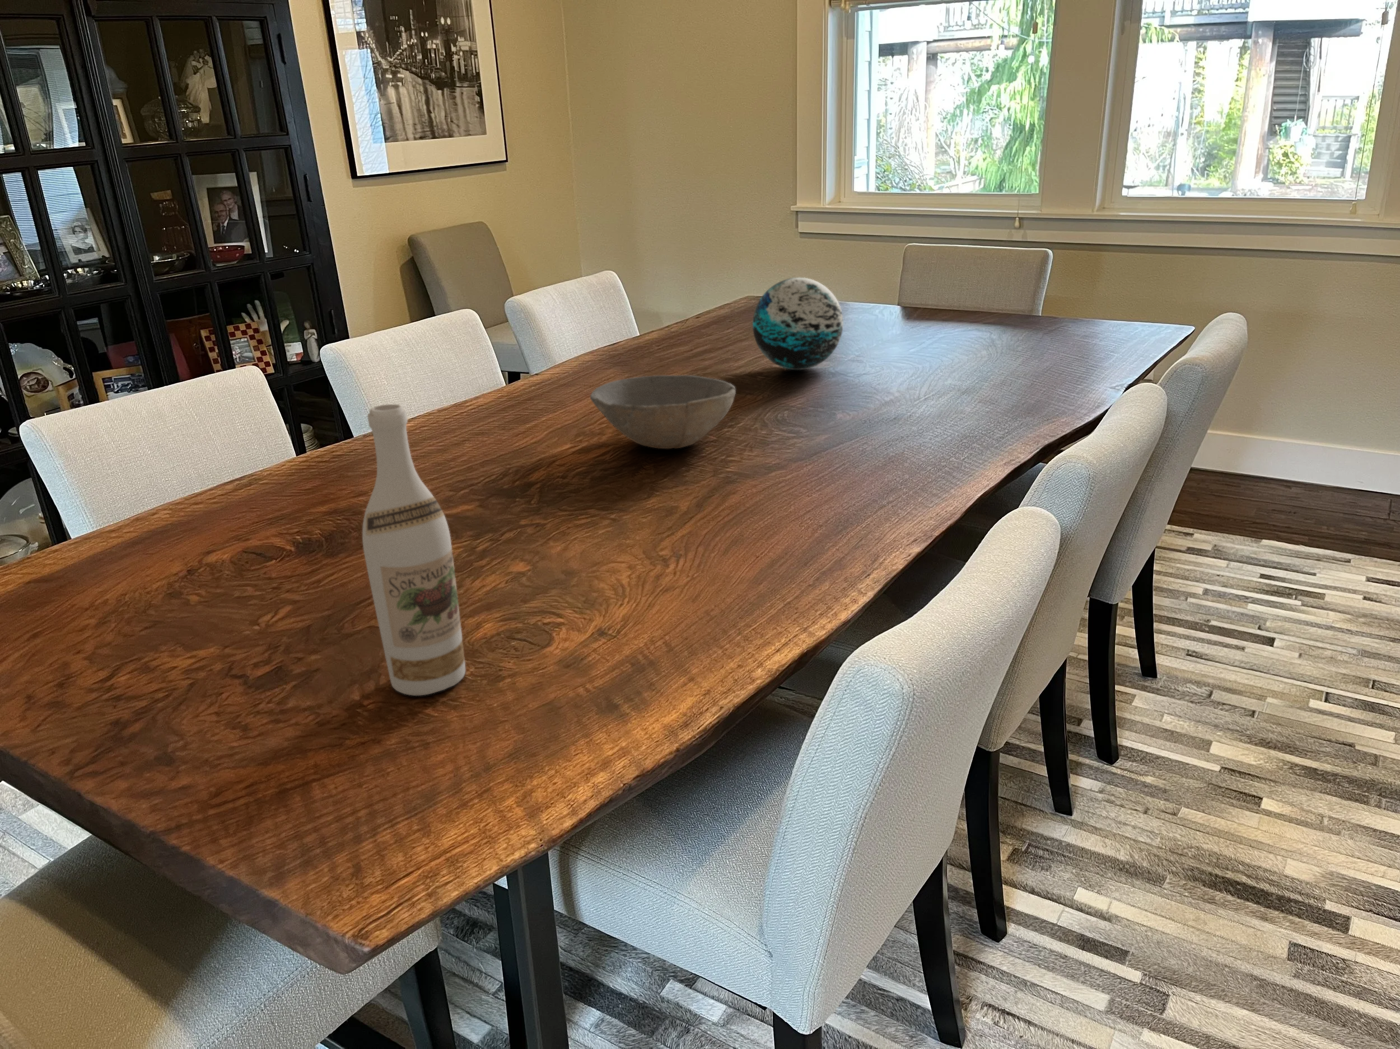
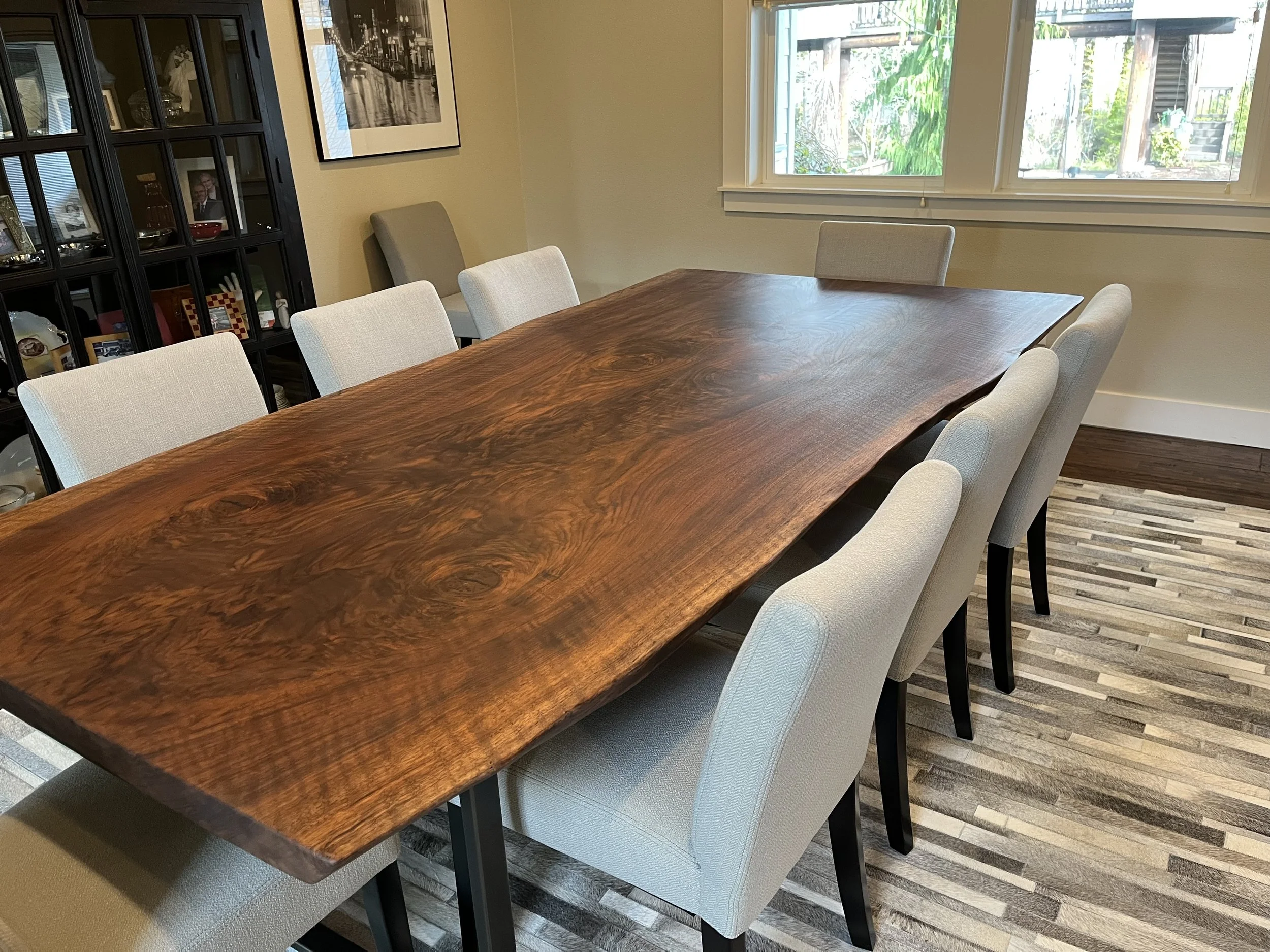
- wine bottle [362,404,466,696]
- decorative orb [752,277,844,370]
- bowl [590,375,736,450]
